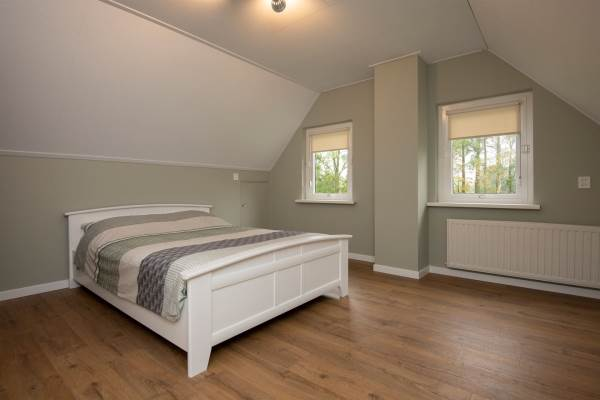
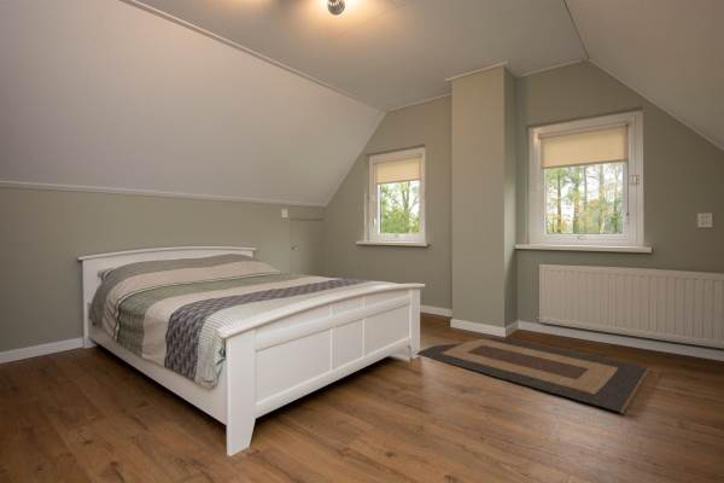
+ rug [415,337,662,418]
